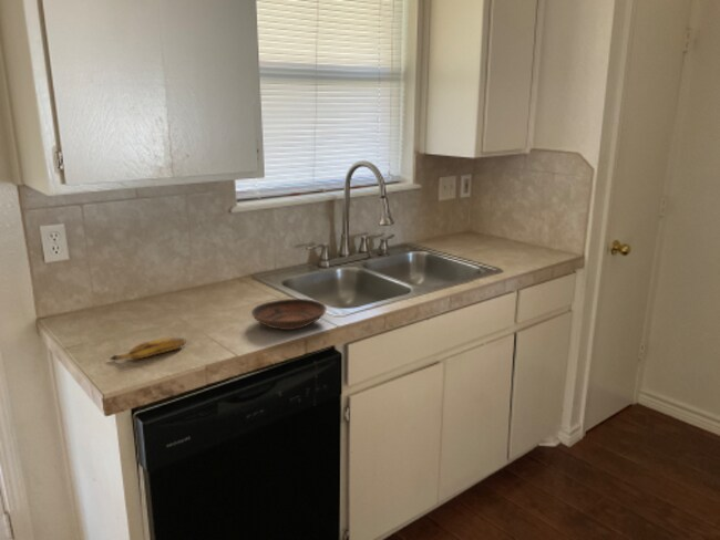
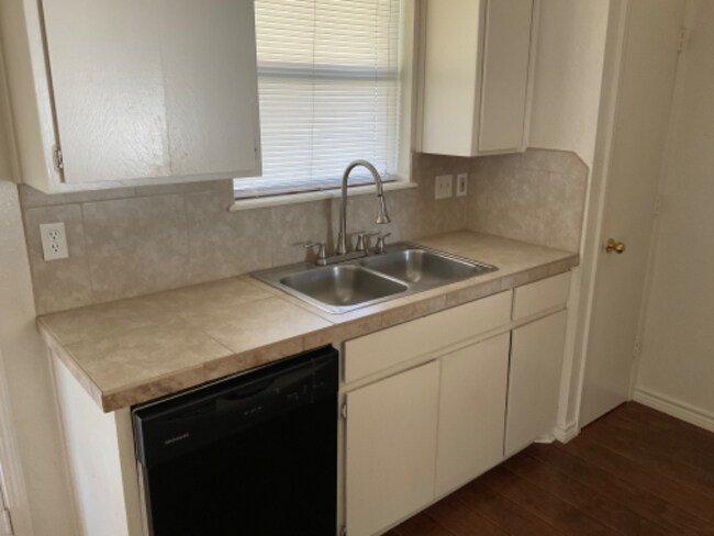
- banana [107,336,187,361]
- bowl [250,298,328,331]
